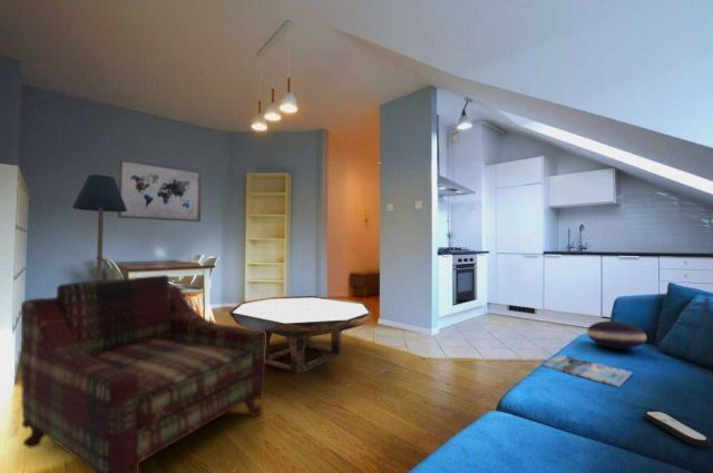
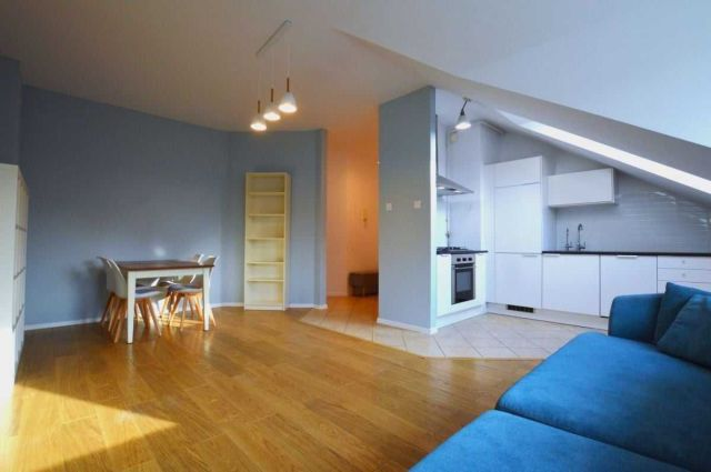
- magazine [540,354,633,388]
- remote control [642,411,713,447]
- cushion [586,319,647,349]
- coffee table [228,295,373,375]
- armchair [20,274,266,473]
- floor lamp [71,174,127,280]
- wall art [117,157,203,223]
